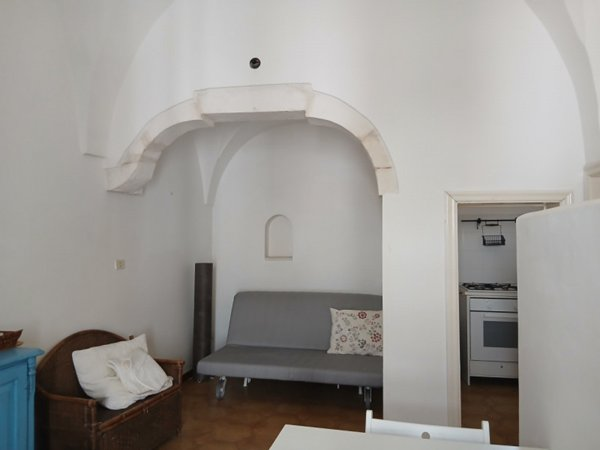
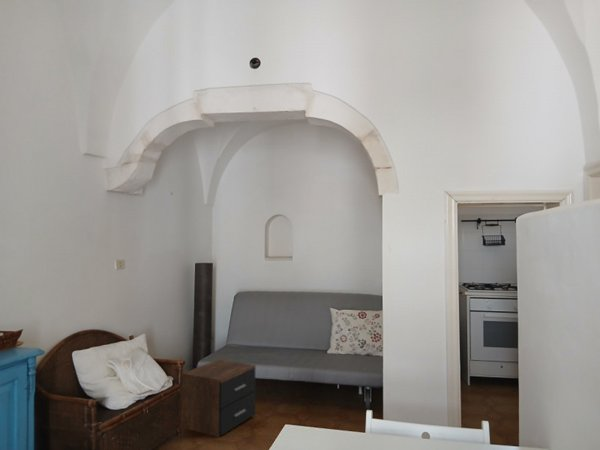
+ nightstand [181,358,256,438]
